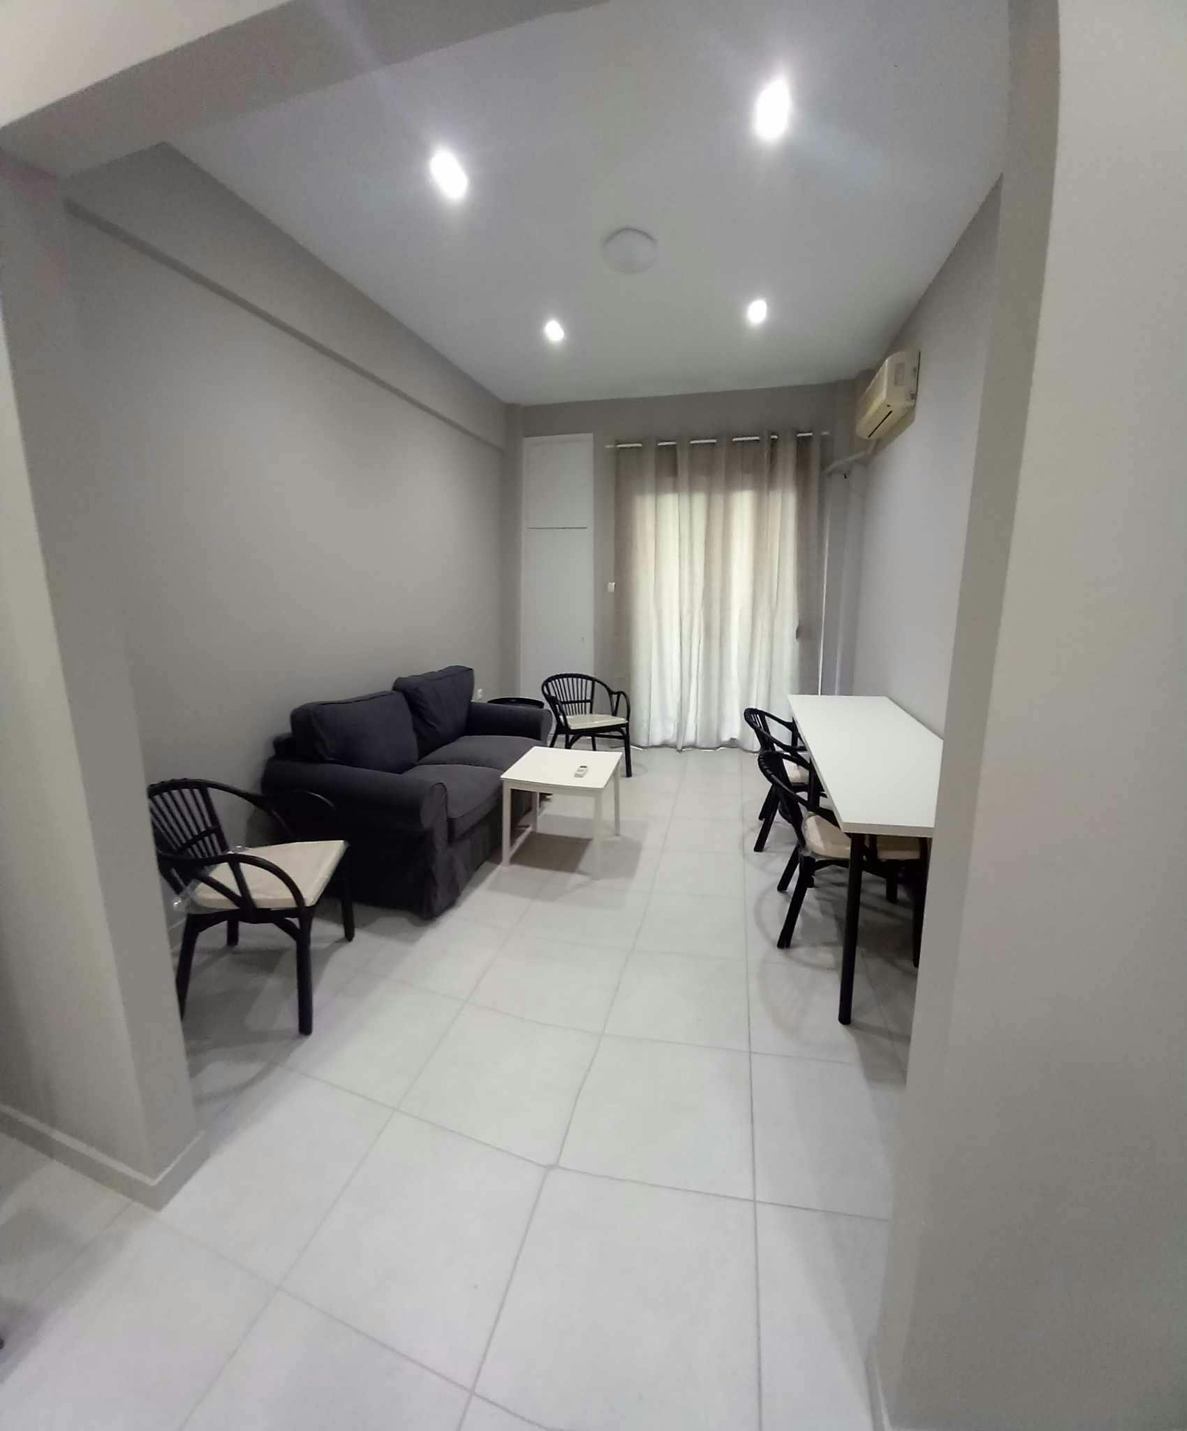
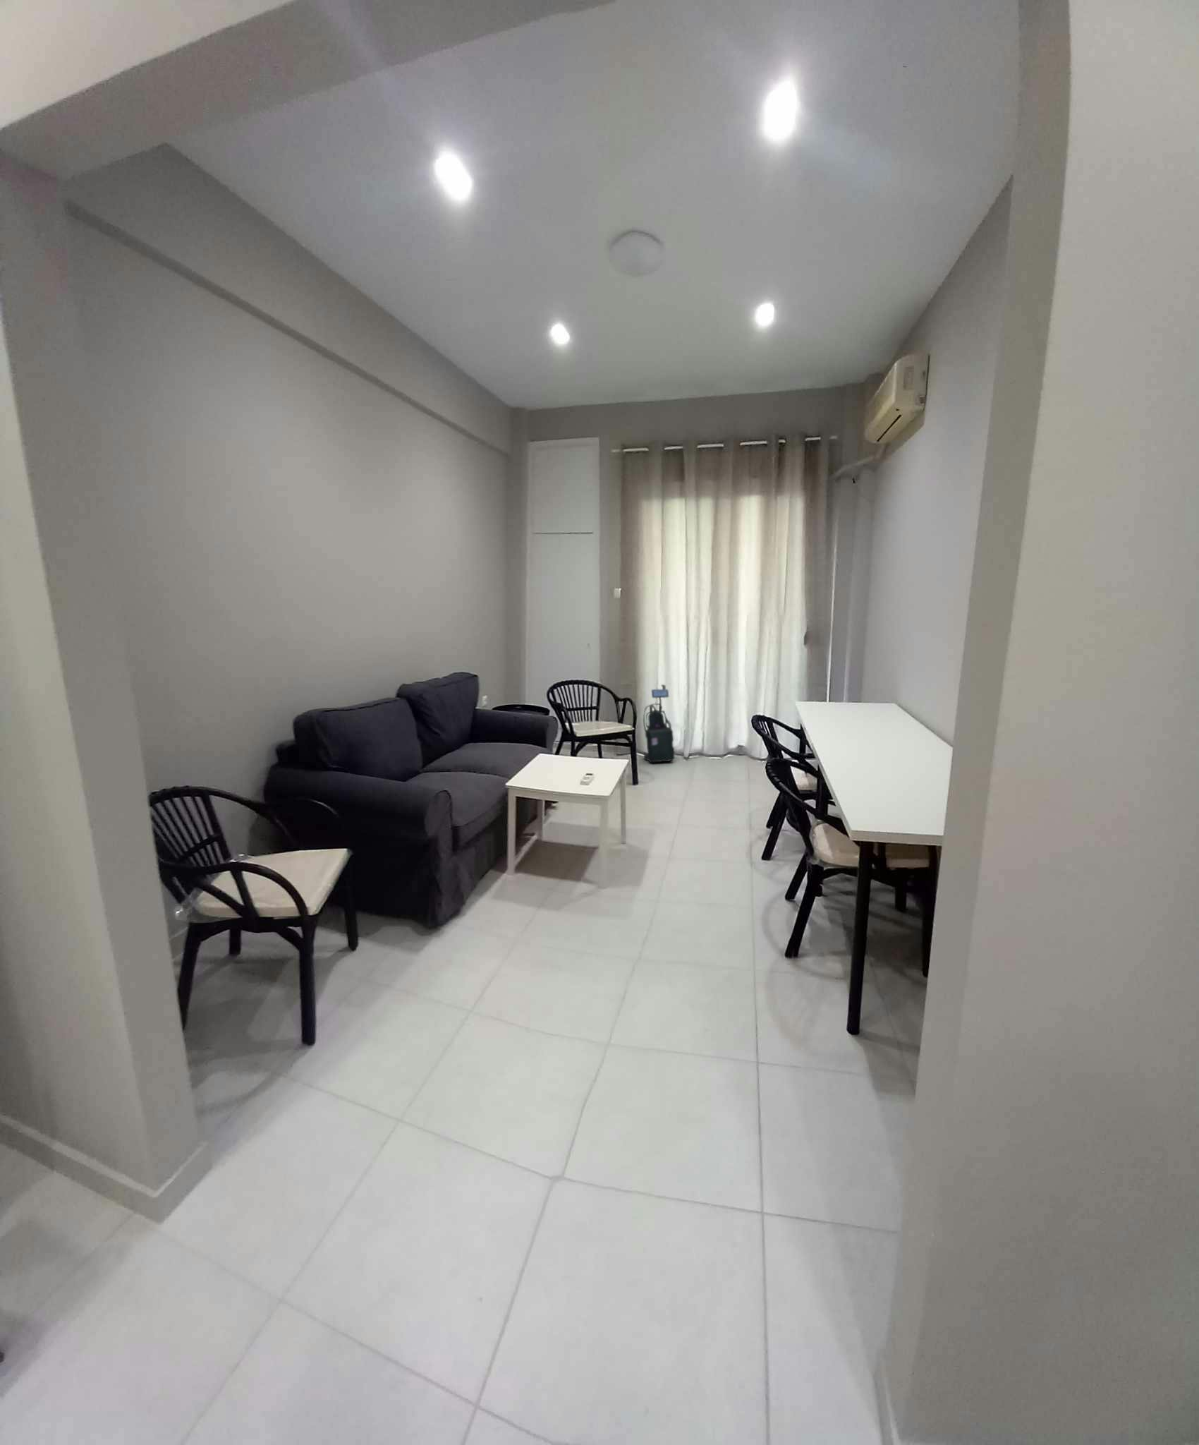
+ vacuum cleaner [642,684,675,763]
